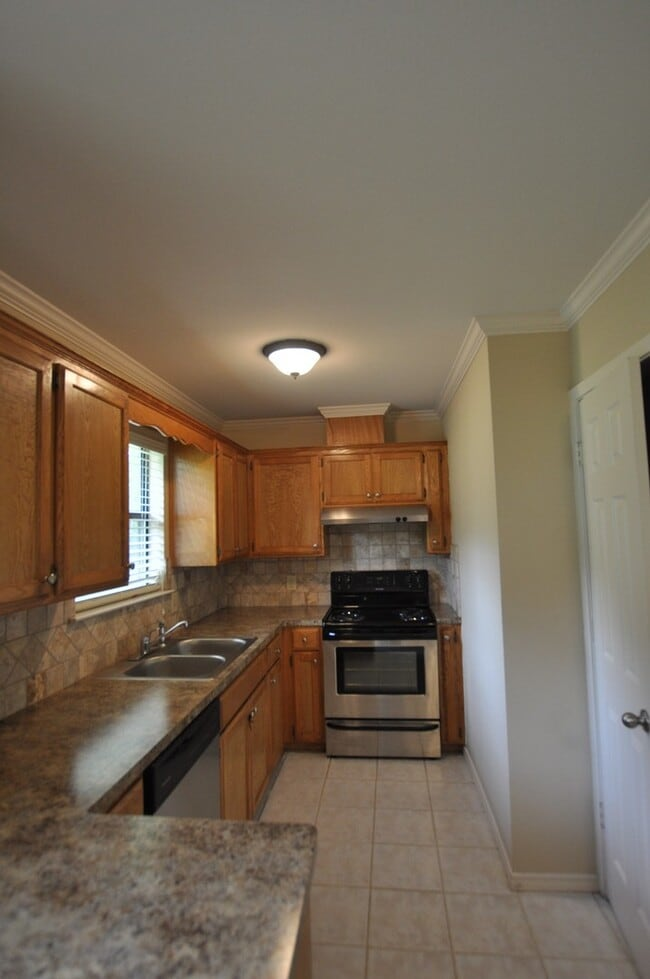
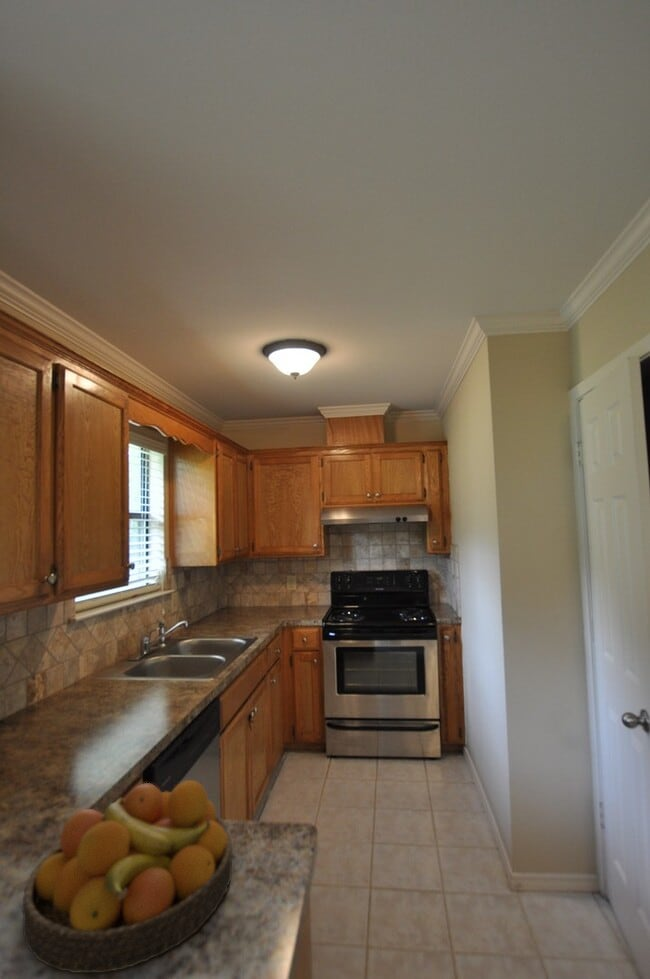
+ fruit bowl [21,779,233,974]
